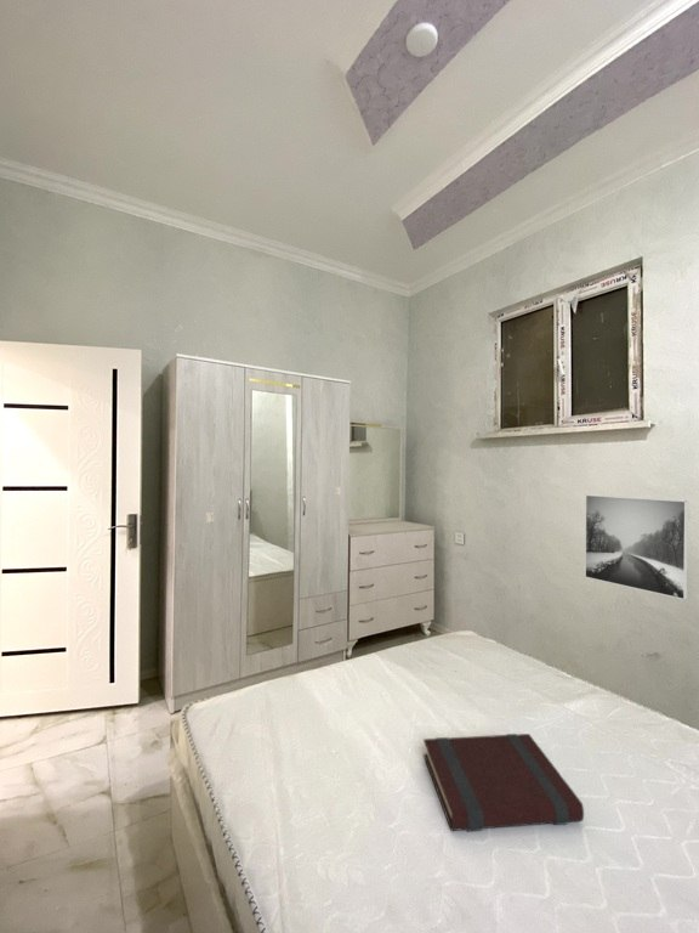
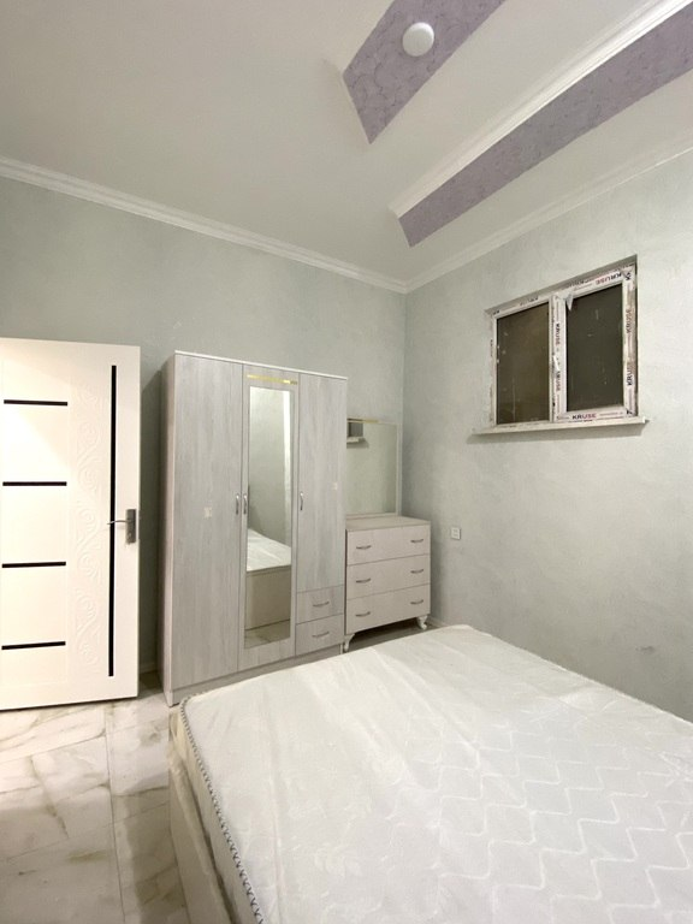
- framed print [584,493,689,600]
- book [422,733,585,832]
